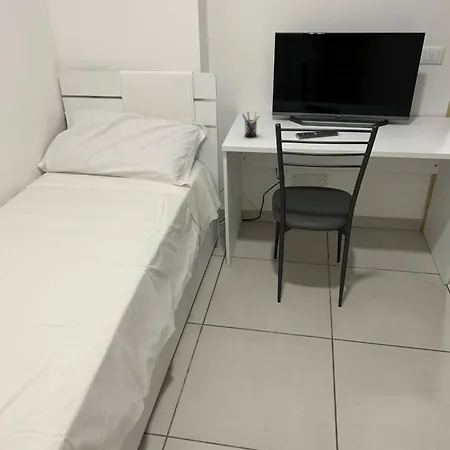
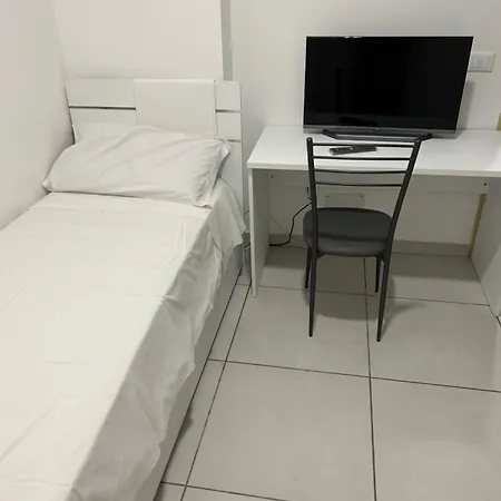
- pen holder [241,111,260,138]
